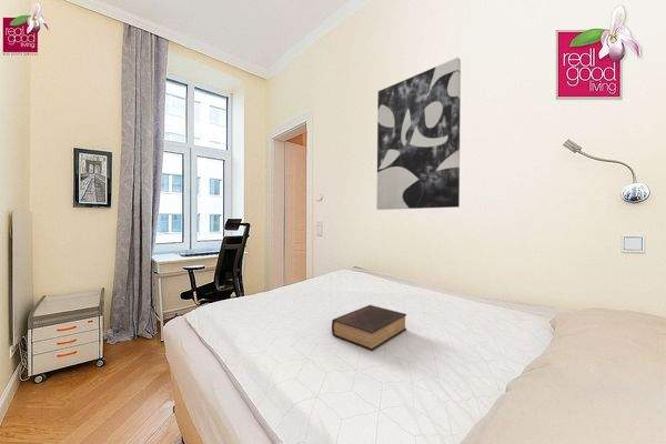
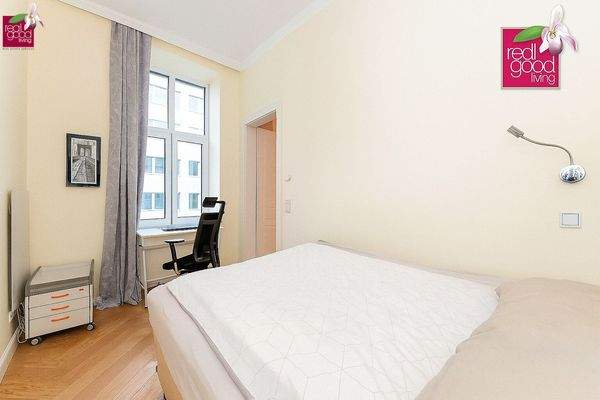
- wall art [375,57,462,211]
- book [331,304,407,352]
